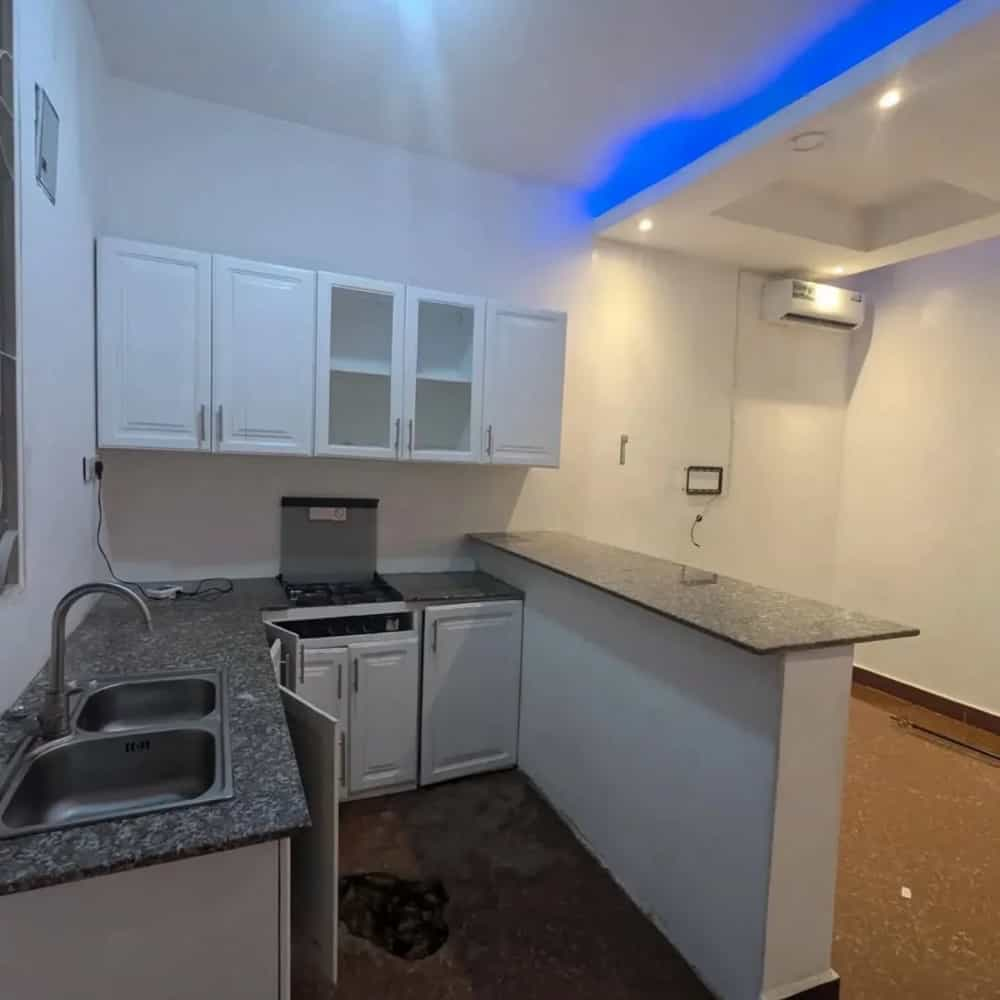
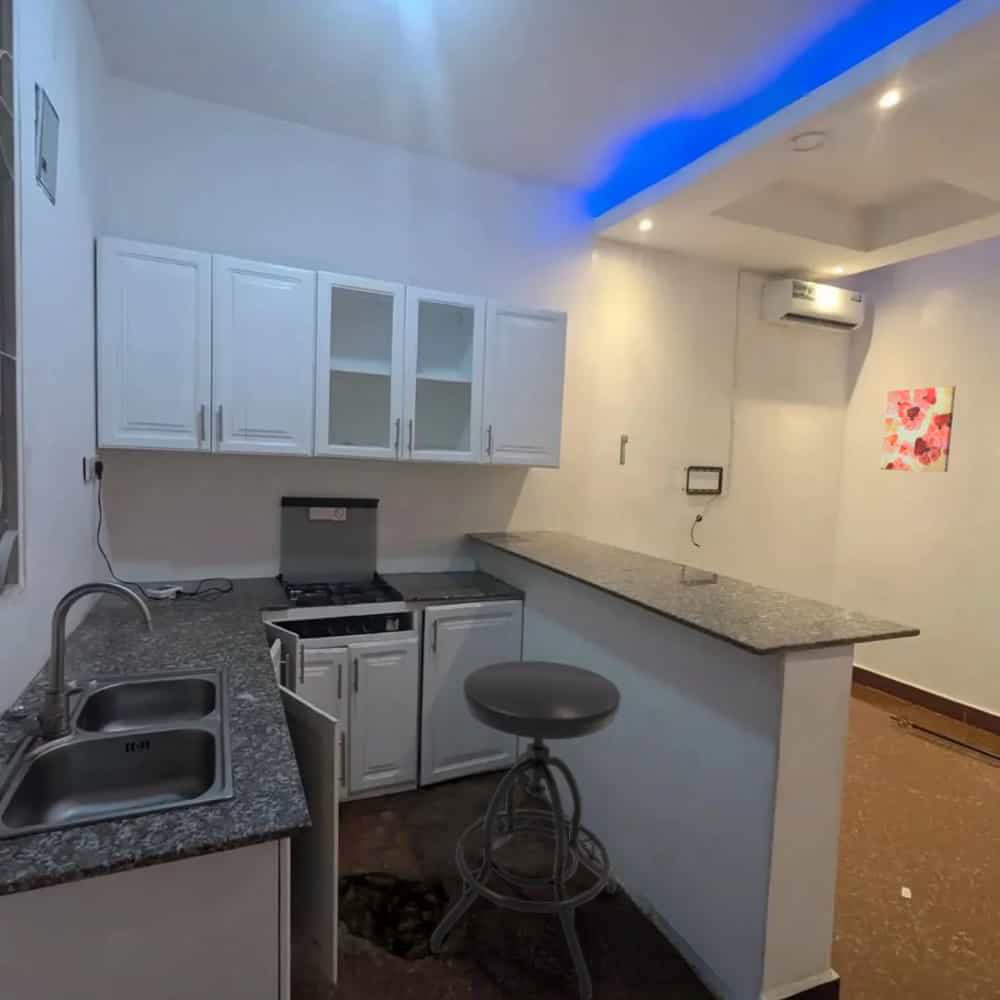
+ stool [429,660,622,1000]
+ wall art [880,385,957,473]
